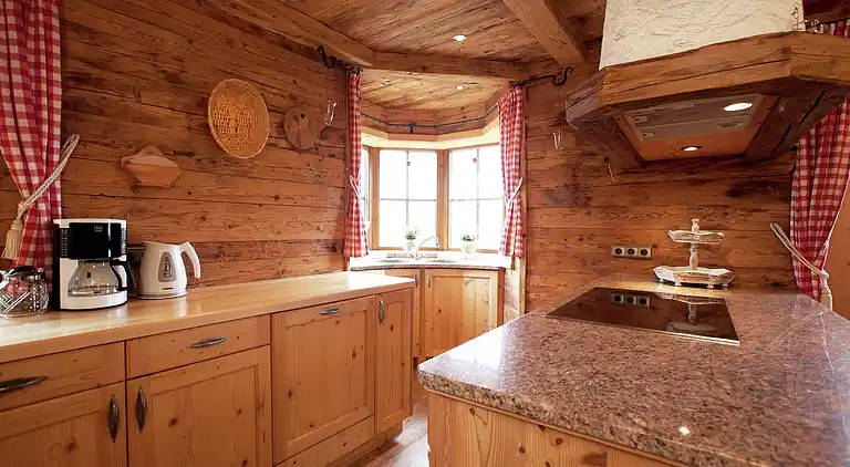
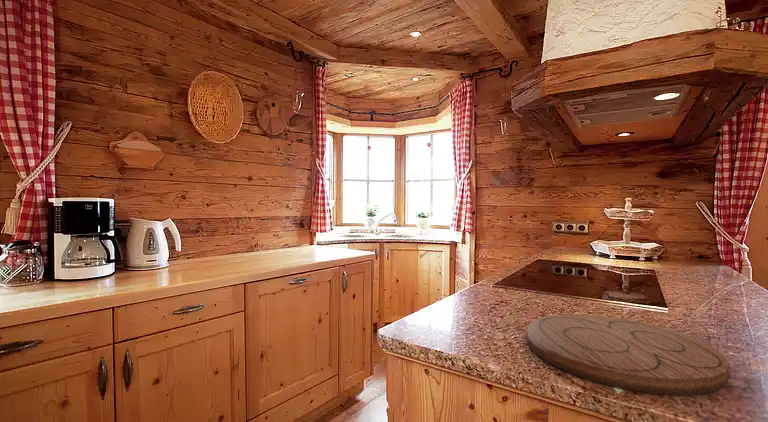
+ cutting board [526,313,730,396]
